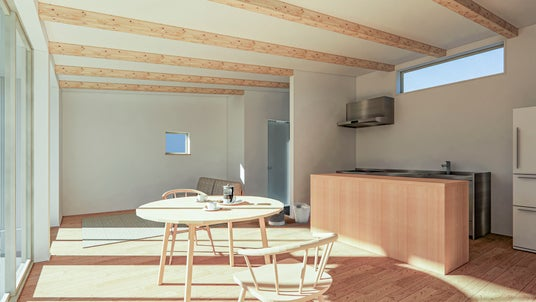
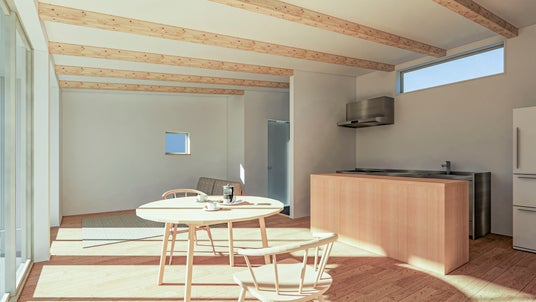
- bucket [292,202,311,224]
- wastebasket [268,204,286,227]
